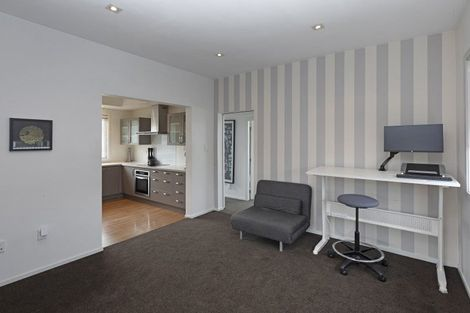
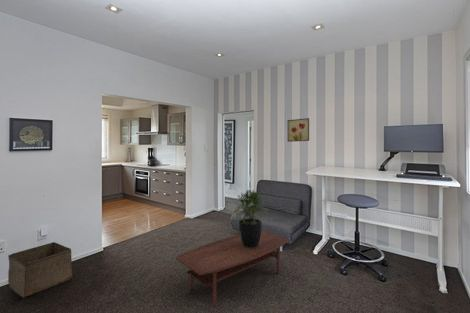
+ storage bin [7,241,73,299]
+ wall art [287,117,310,143]
+ potted plant [233,189,268,248]
+ coffee table [175,230,290,309]
